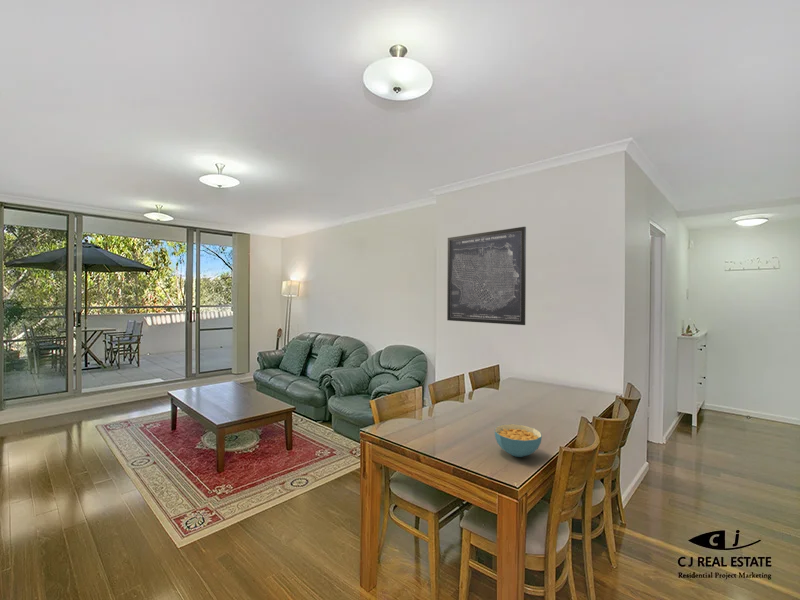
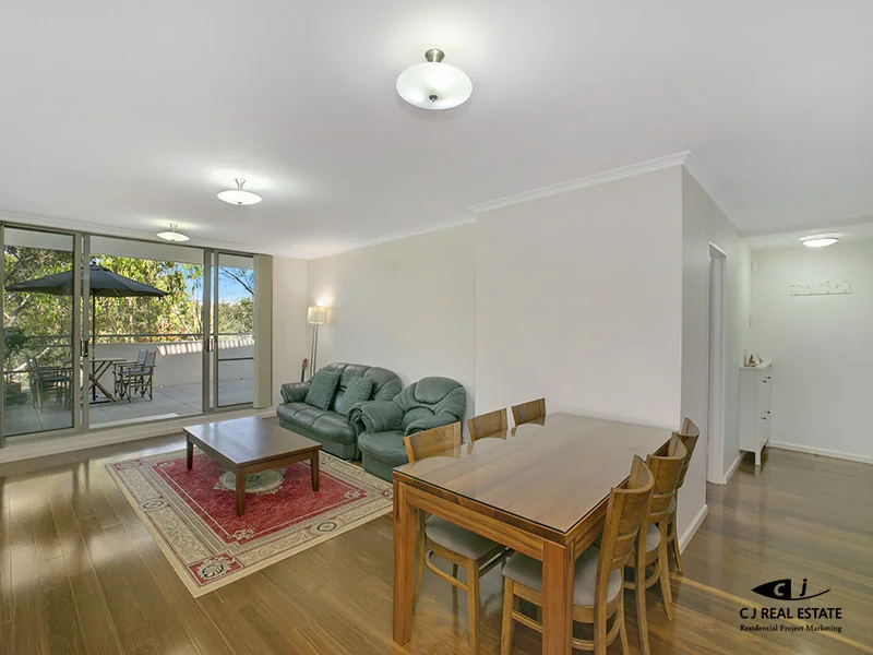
- wall art [446,226,527,326]
- cereal bowl [494,423,543,458]
